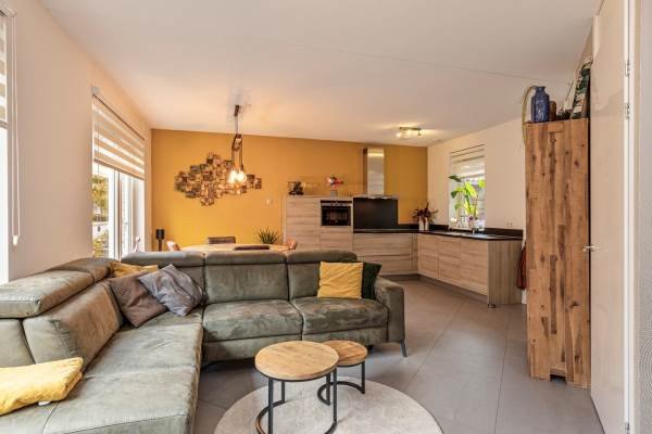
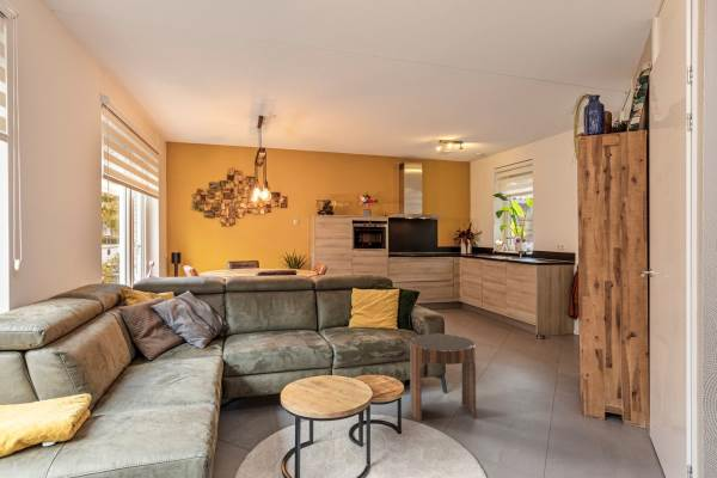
+ side table [409,333,477,422]
